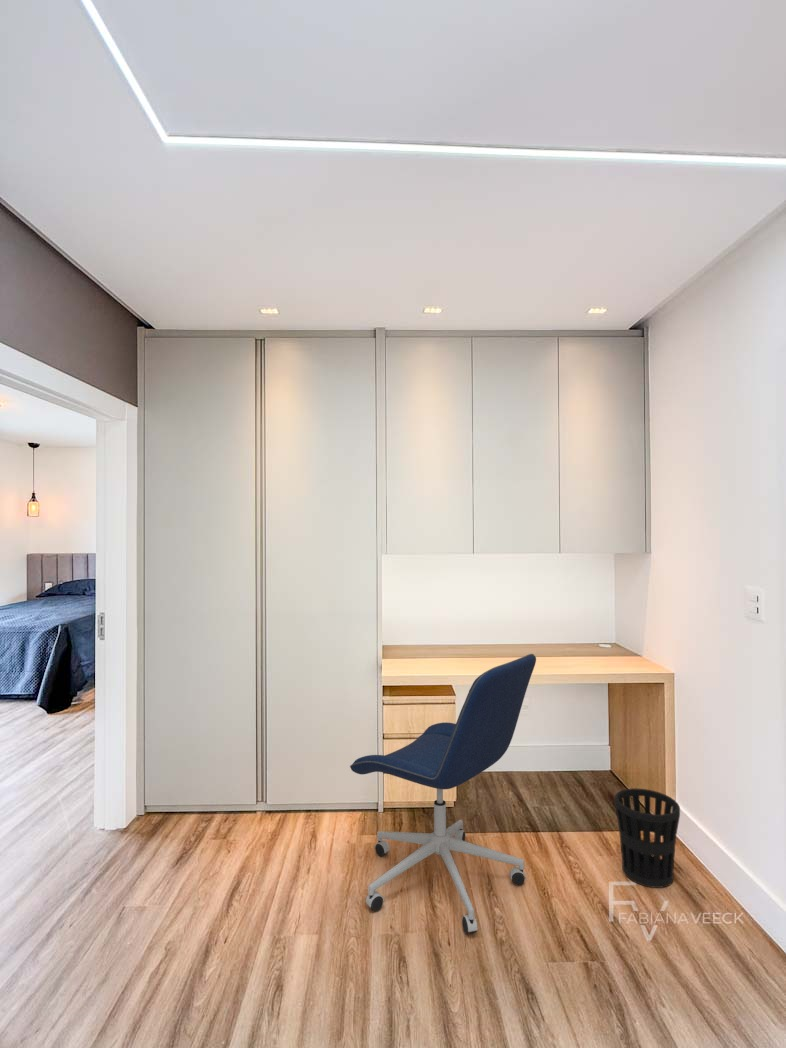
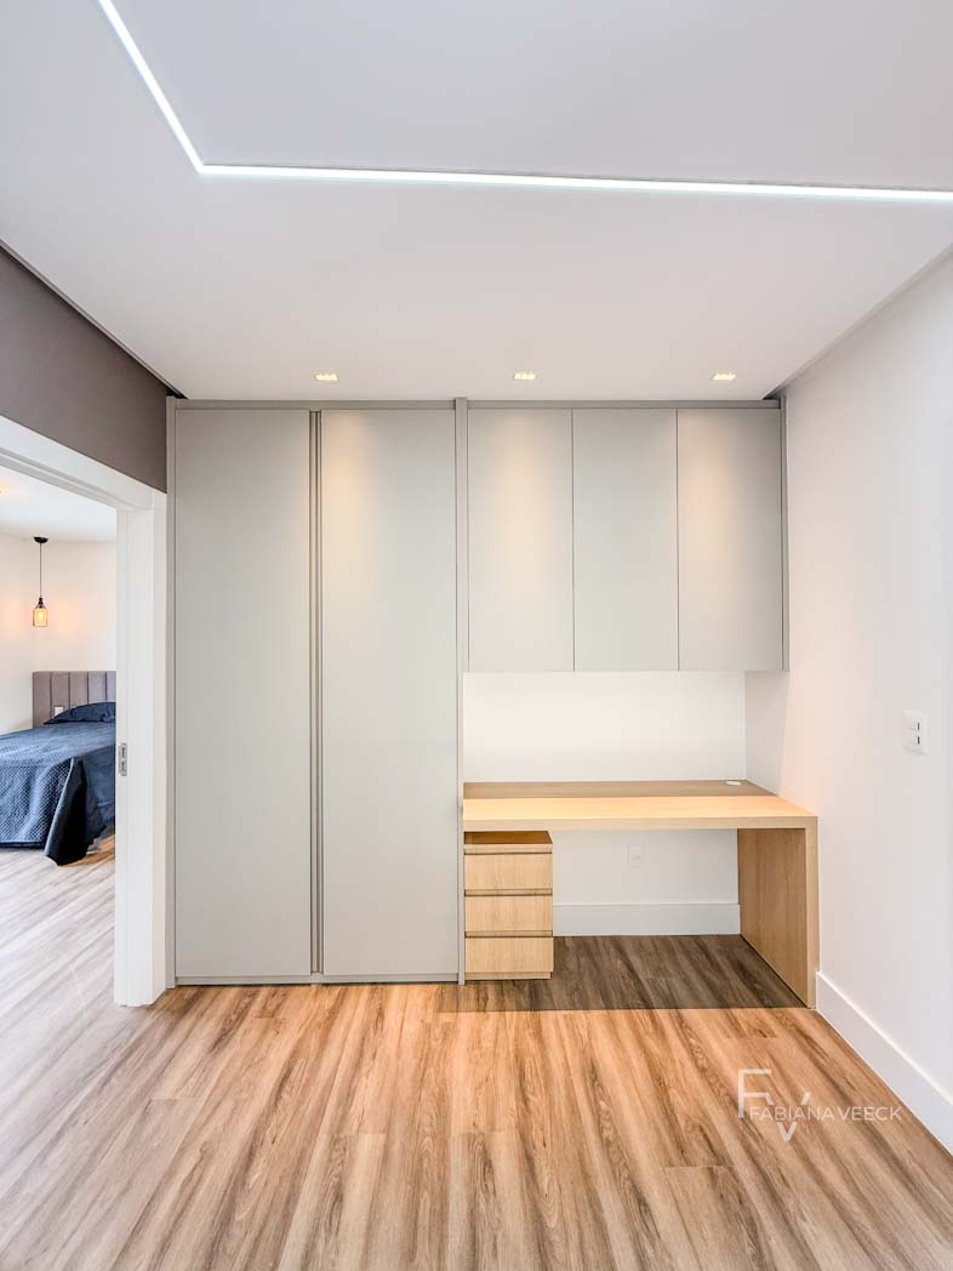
- office chair [349,653,537,935]
- wastebasket [614,787,681,889]
